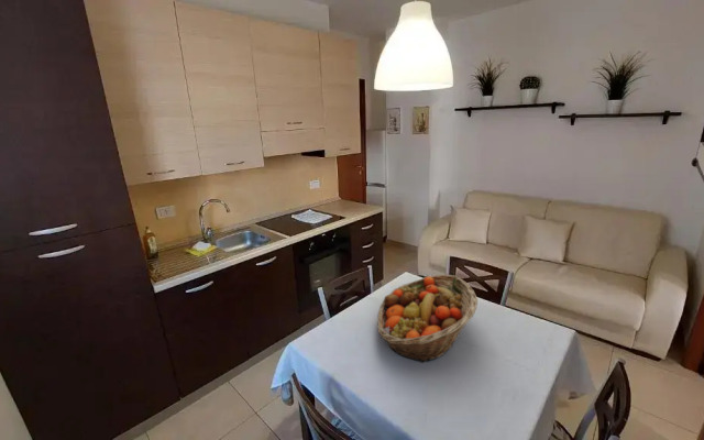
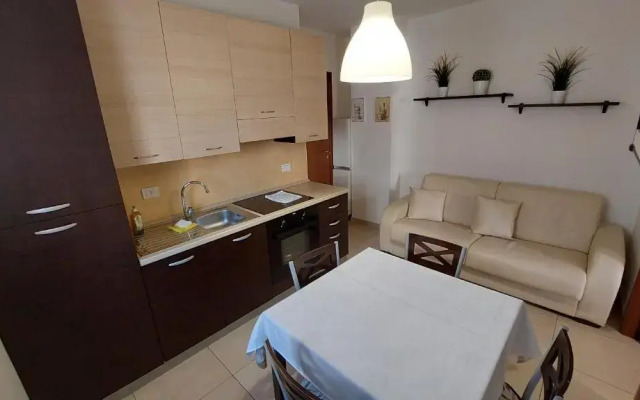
- fruit basket [376,273,479,364]
